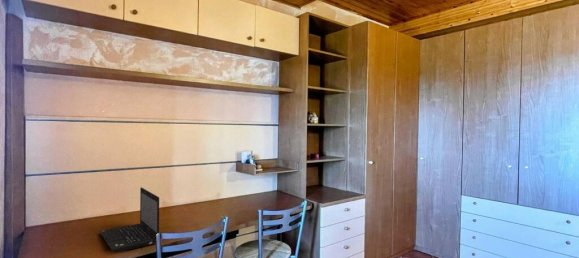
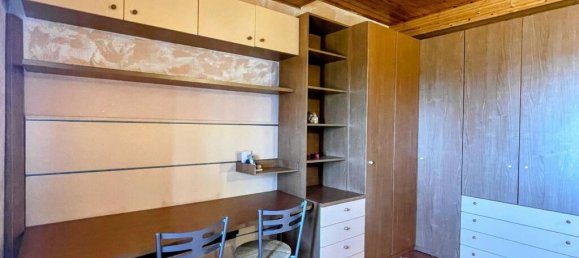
- laptop [98,186,160,254]
